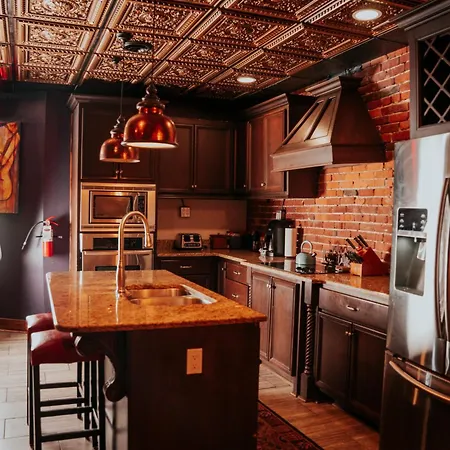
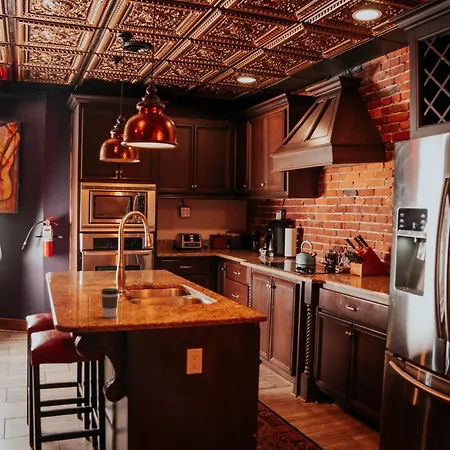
+ coffee cup [100,287,119,318]
